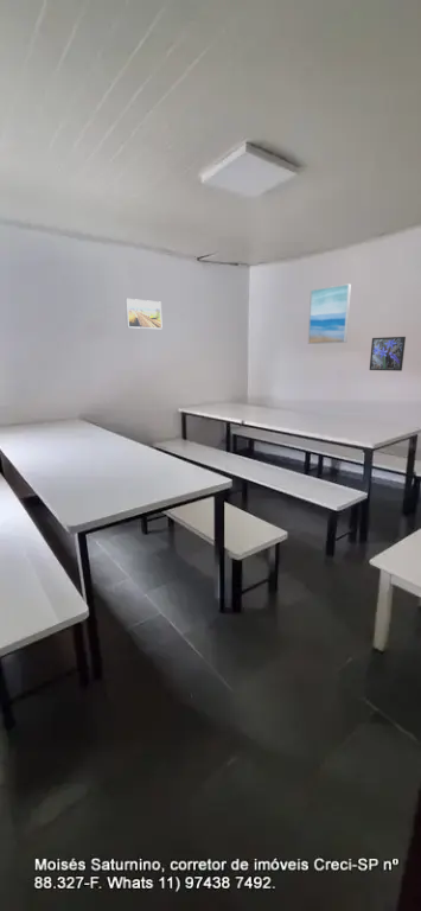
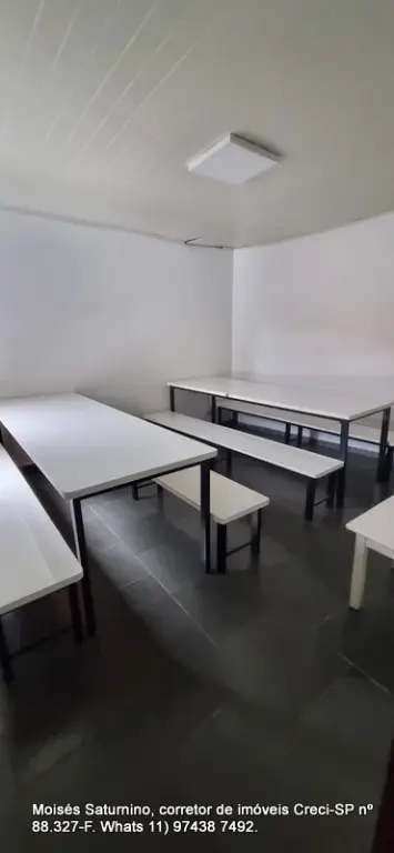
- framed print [125,298,164,330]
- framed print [369,336,407,372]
- wall art [307,282,352,345]
